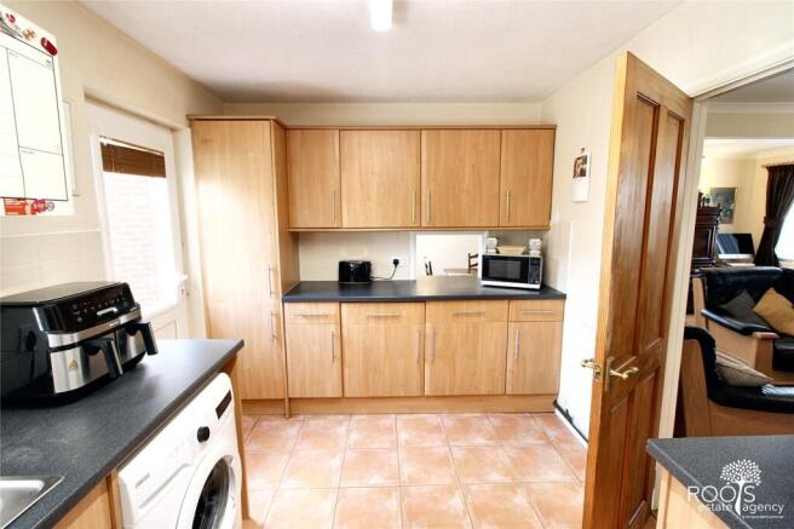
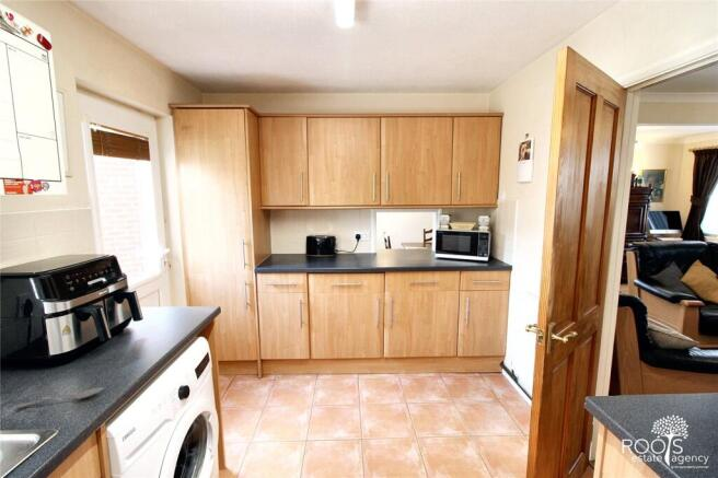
+ spoon [14,386,105,409]
